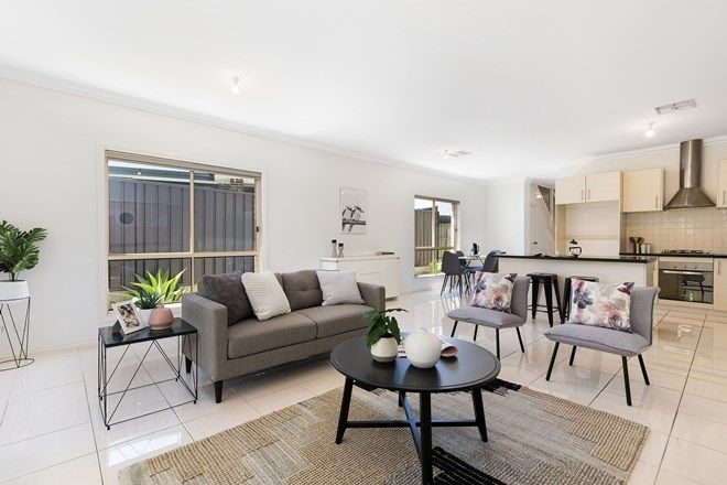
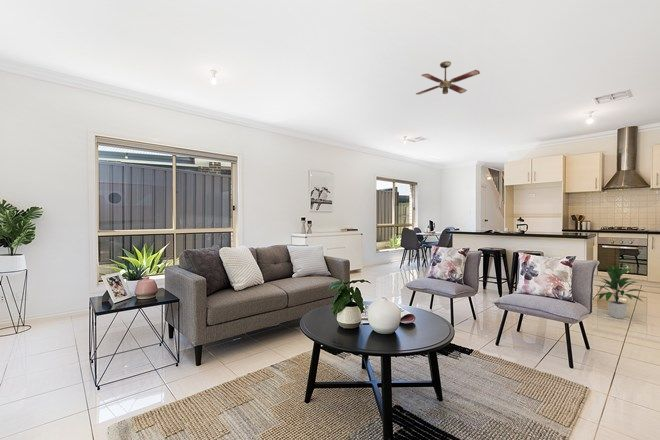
+ ceiling fan [415,60,481,96]
+ indoor plant [593,264,646,319]
